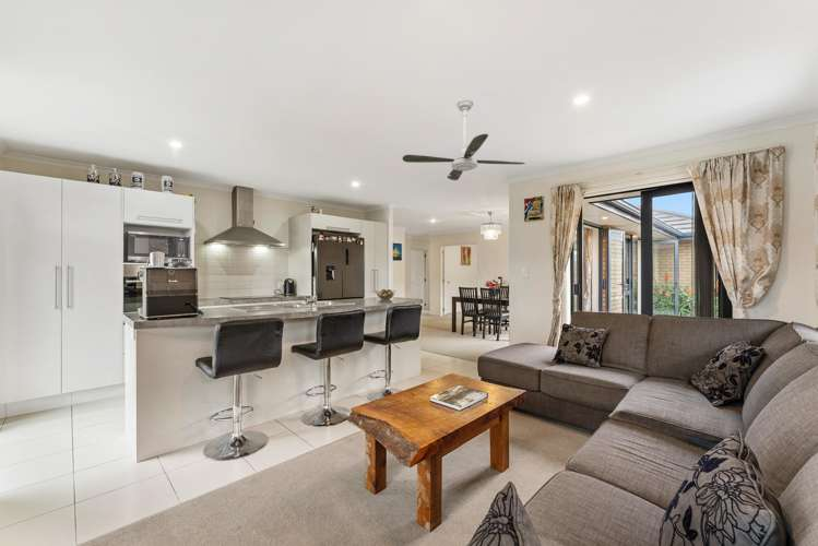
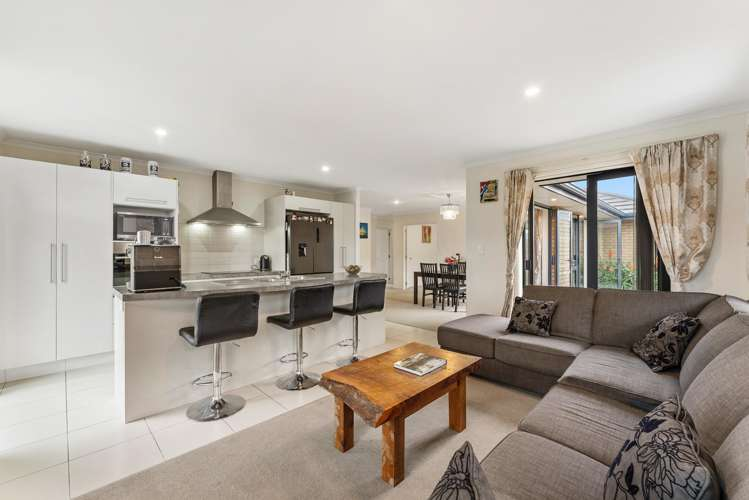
- ceiling fan [402,98,526,181]
